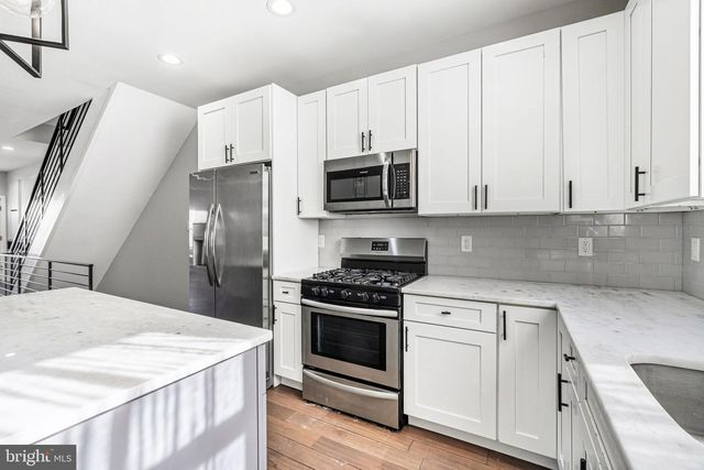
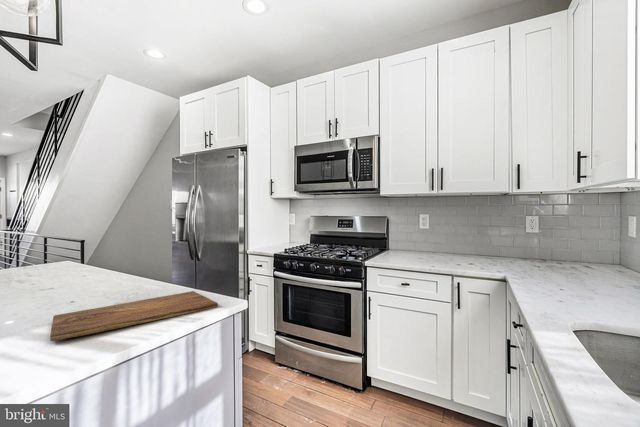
+ cutting board [49,290,219,342]
